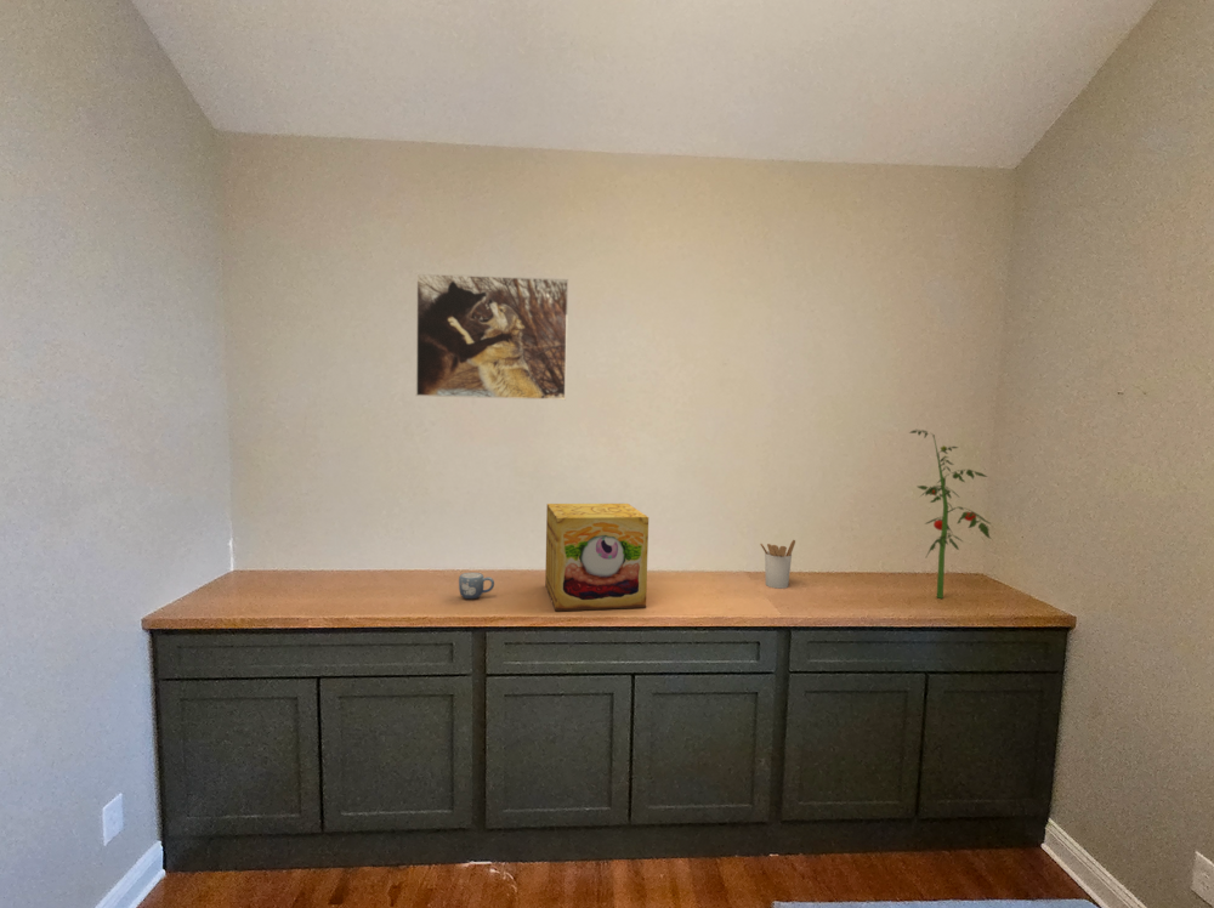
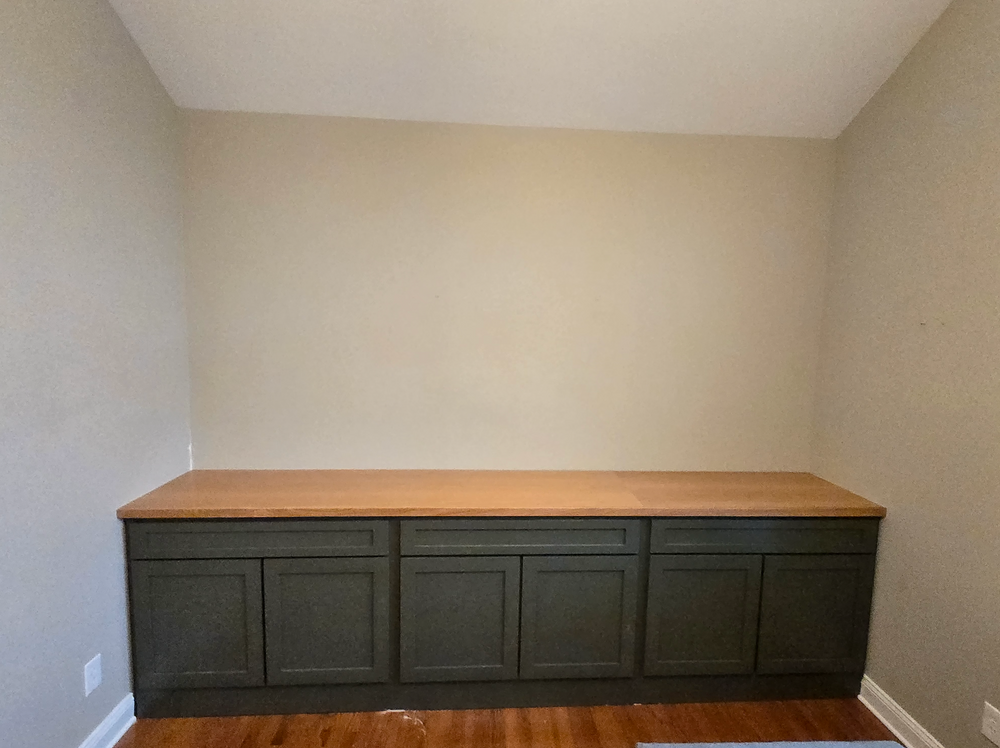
- mug [458,572,495,600]
- utensil holder [759,539,796,590]
- plant [908,429,993,600]
- decorative box [544,503,649,612]
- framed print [415,272,569,402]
